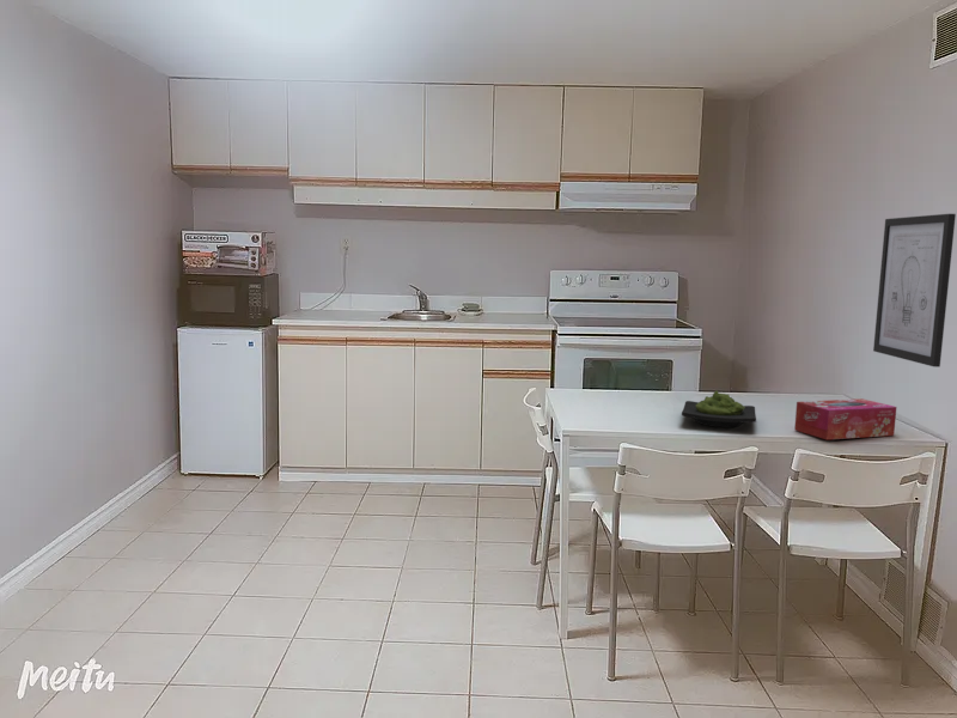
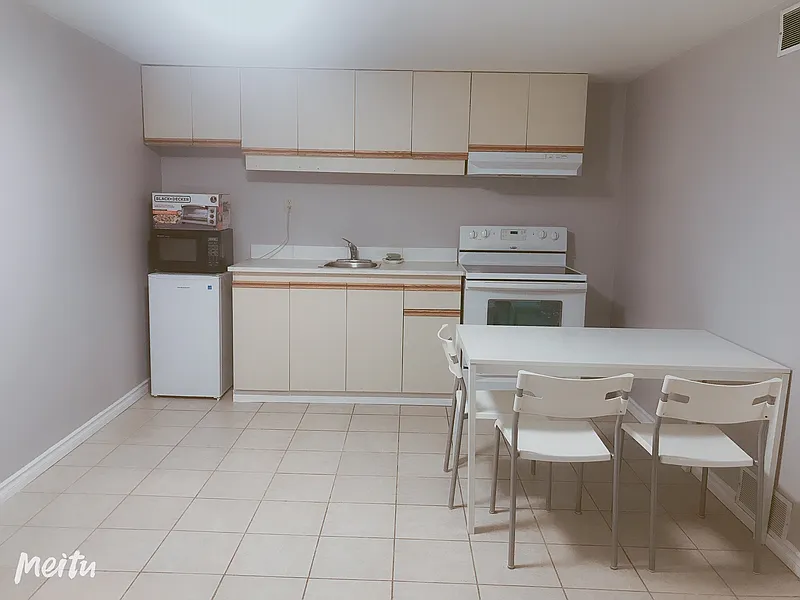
- wall art [872,213,957,369]
- tissue box [793,397,897,440]
- wasabi [681,390,757,428]
